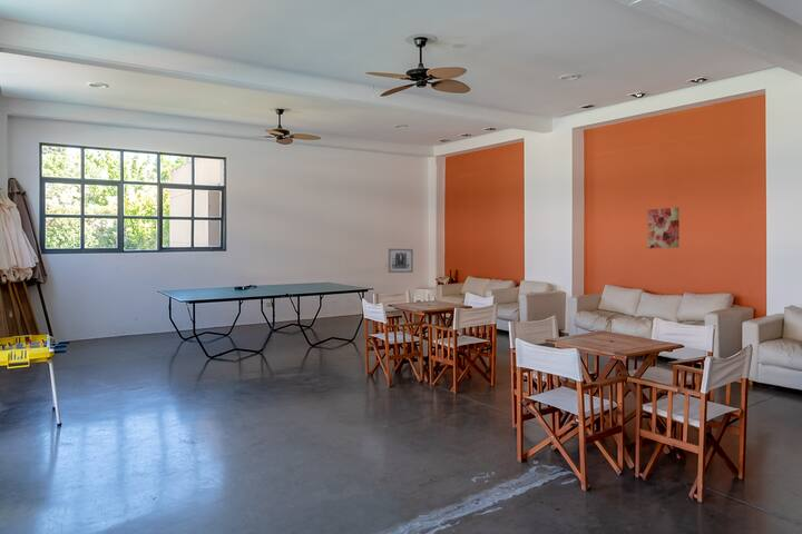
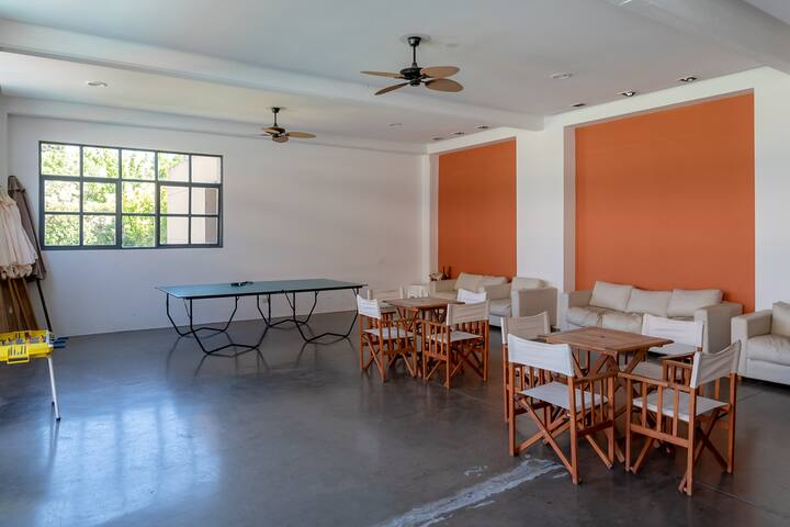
- wall art [647,207,681,249]
- wall art [388,248,414,274]
